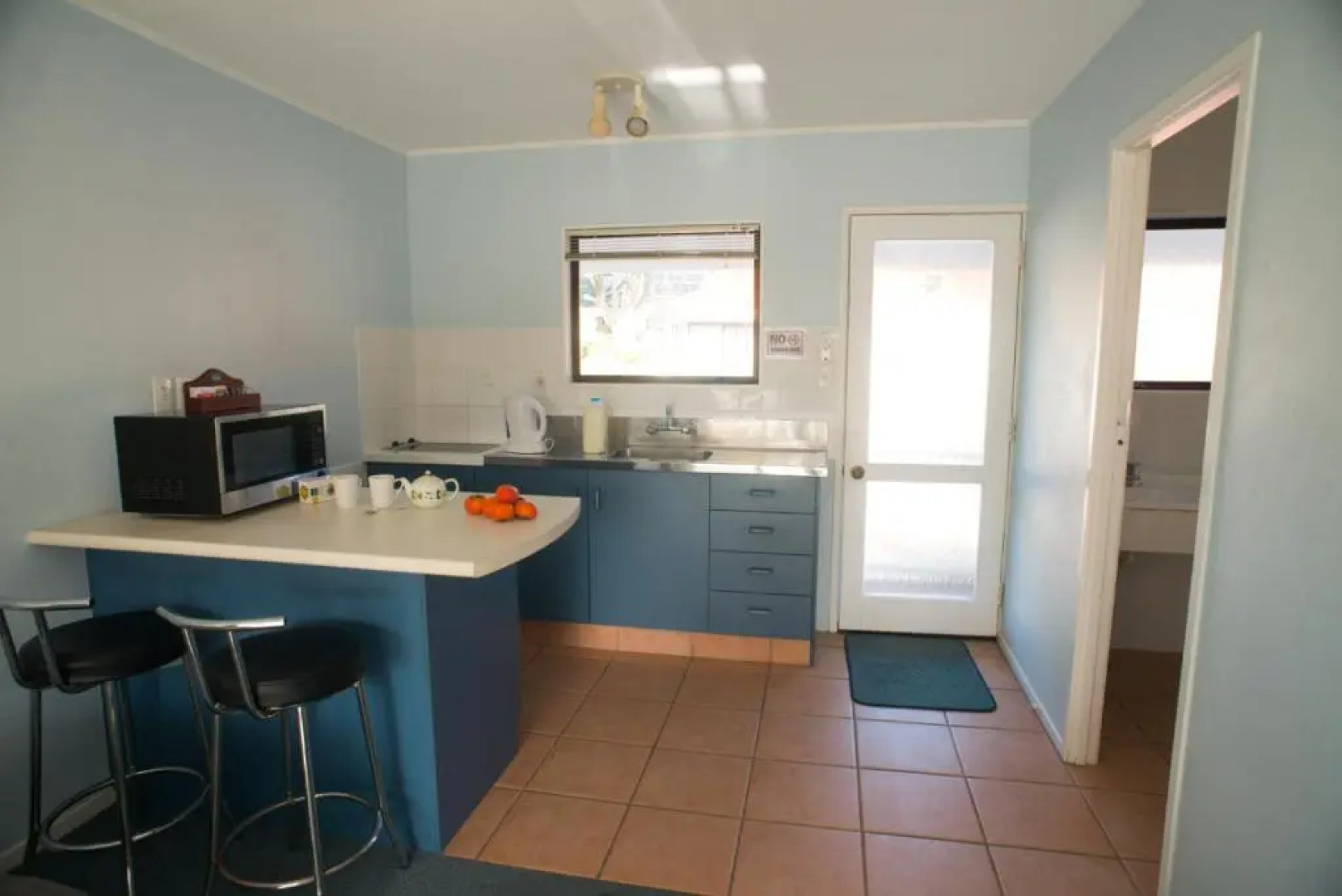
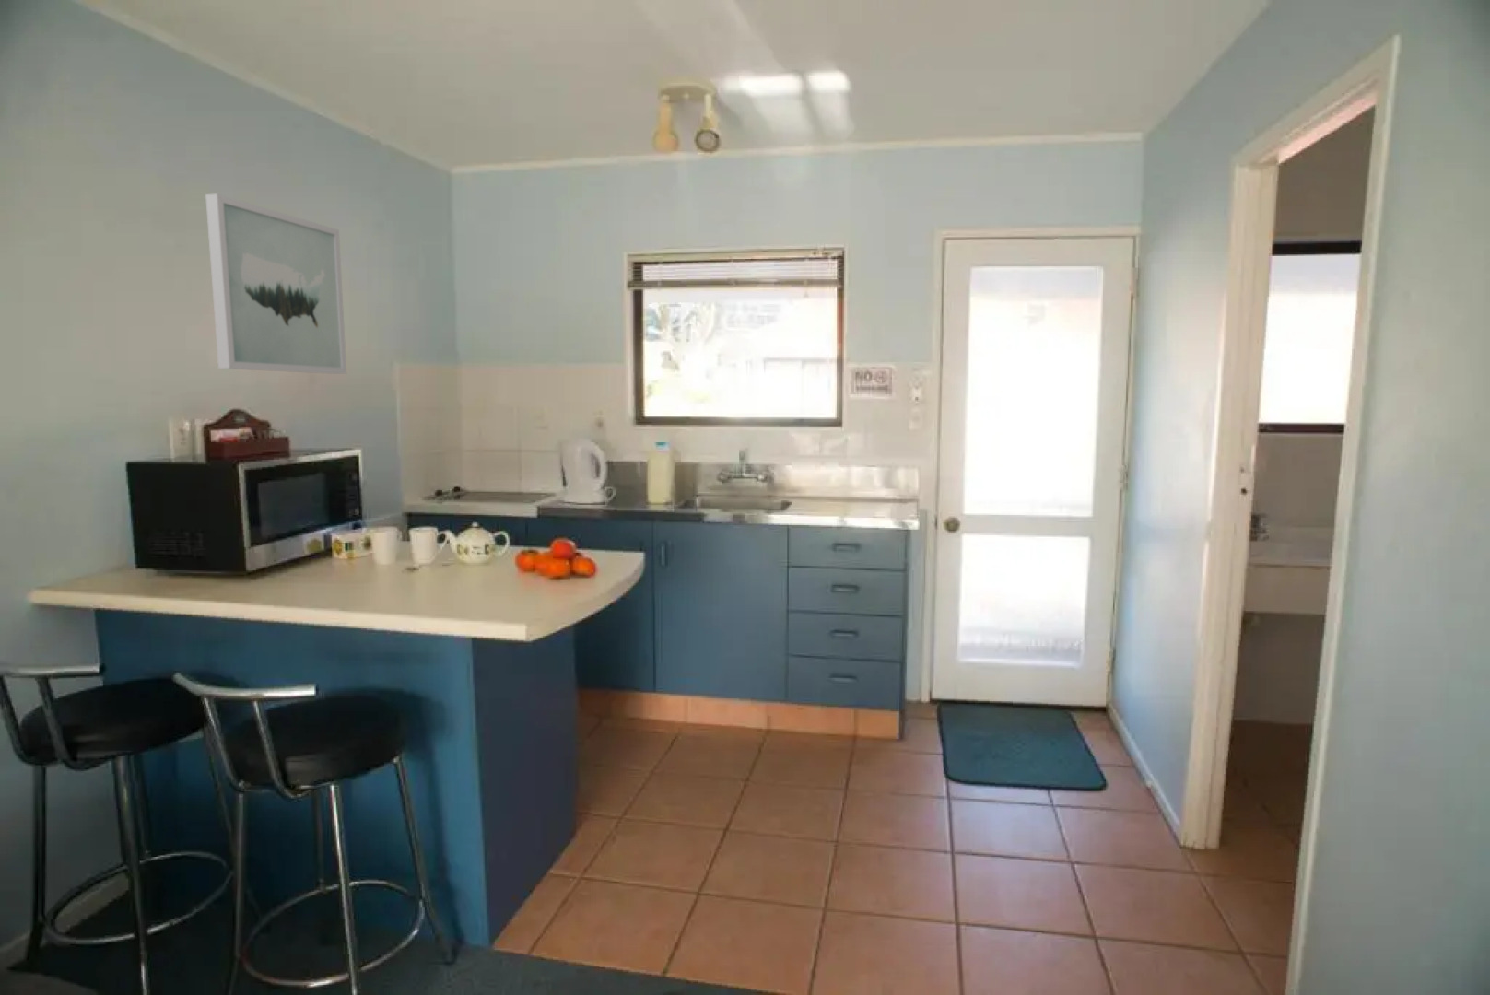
+ wall art [204,192,348,375]
